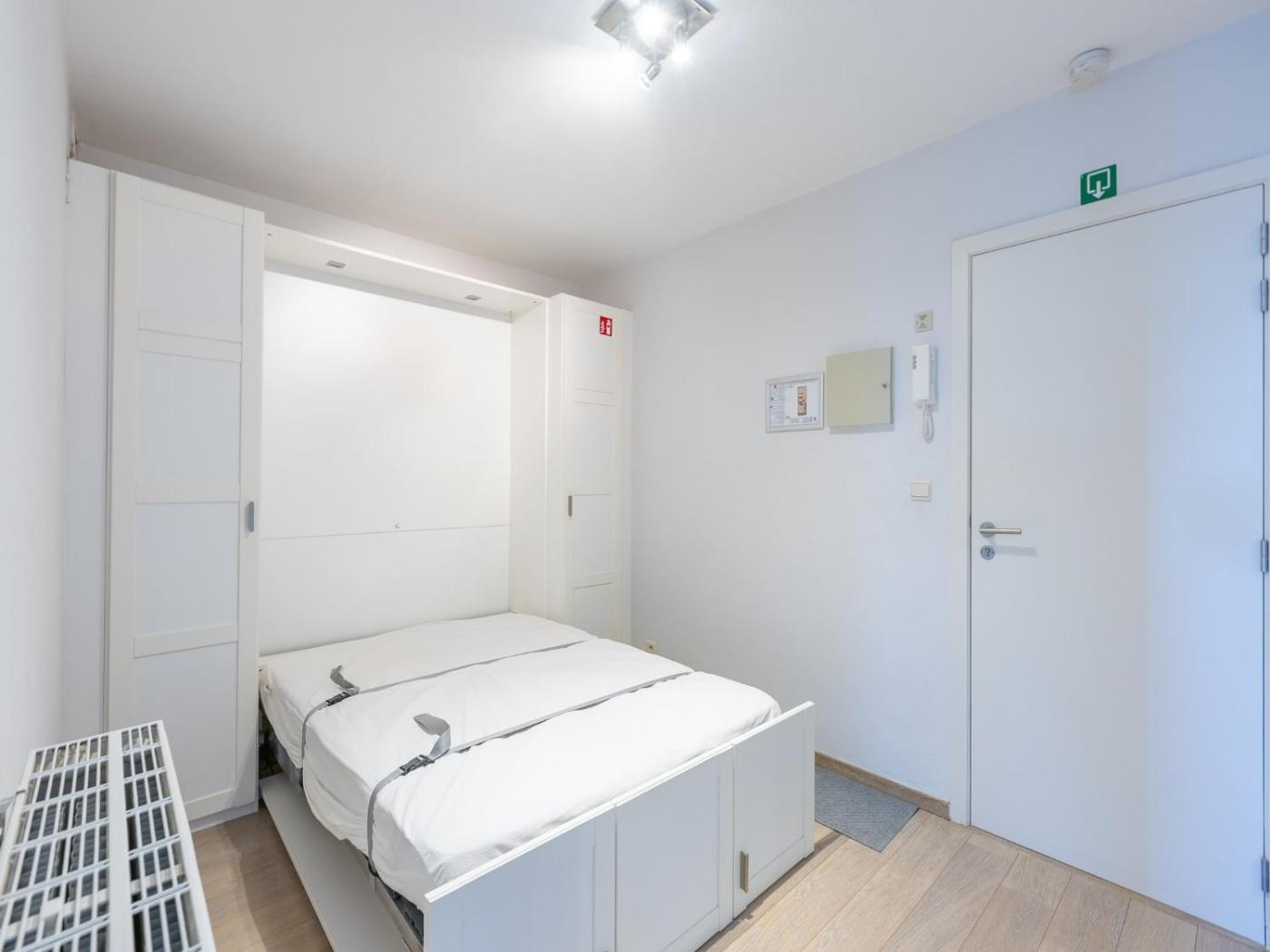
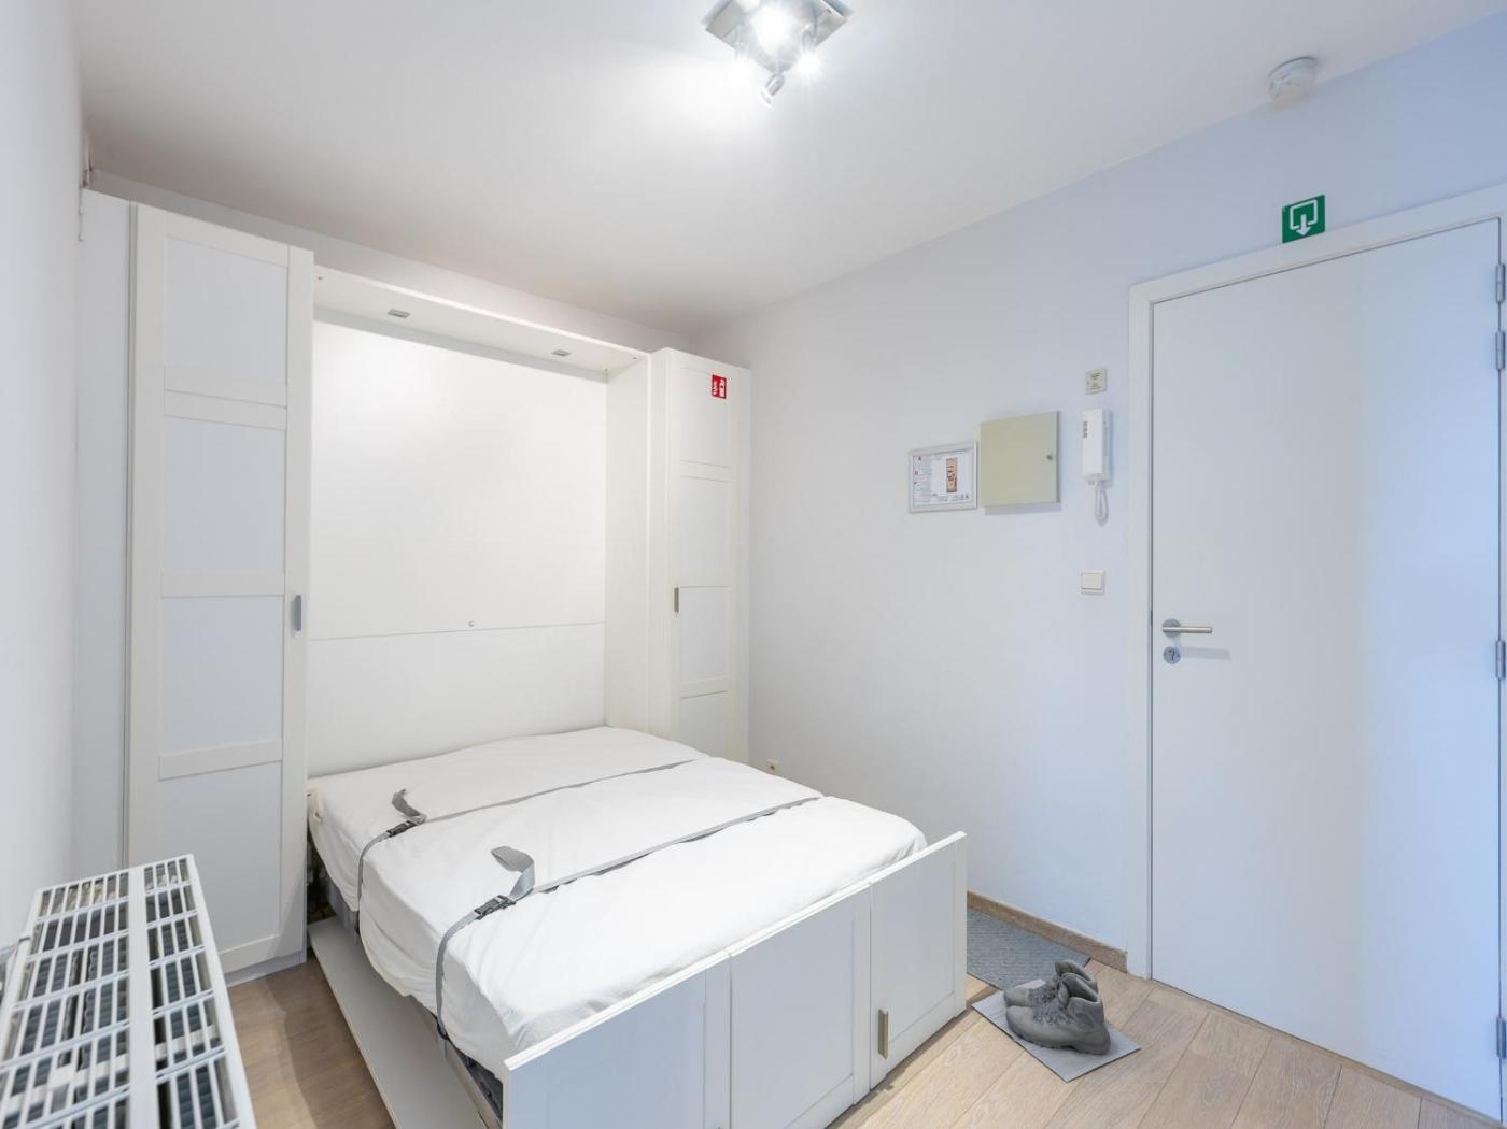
+ boots [969,958,1142,1083]
